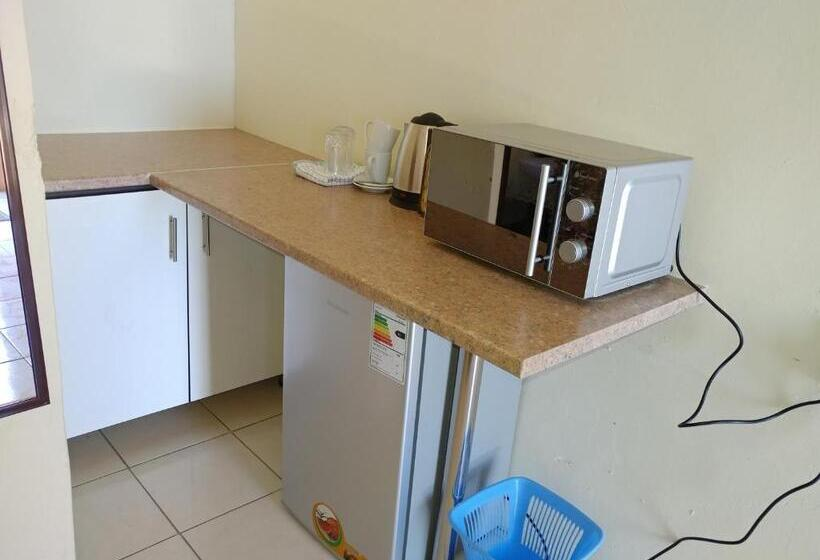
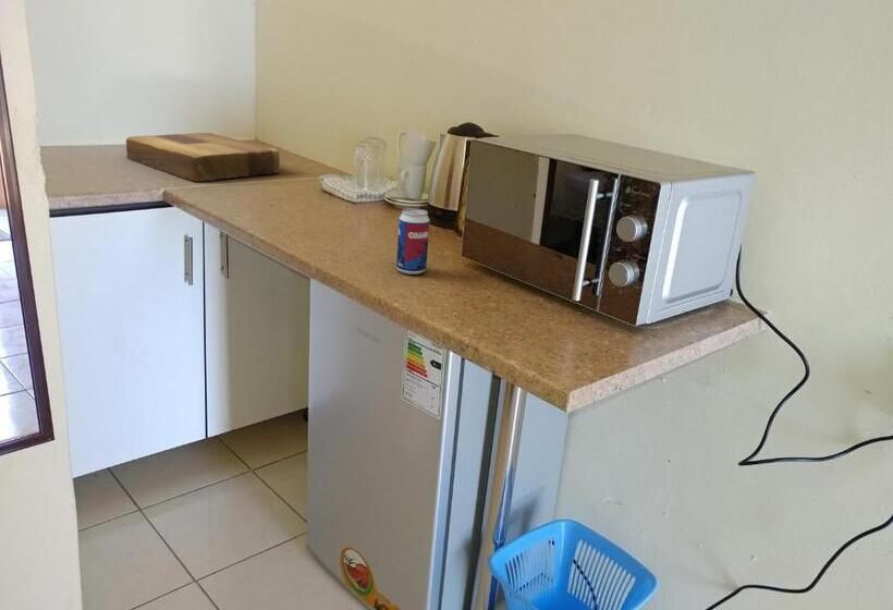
+ cutting board [125,132,281,182]
+ beverage can [395,207,431,276]
